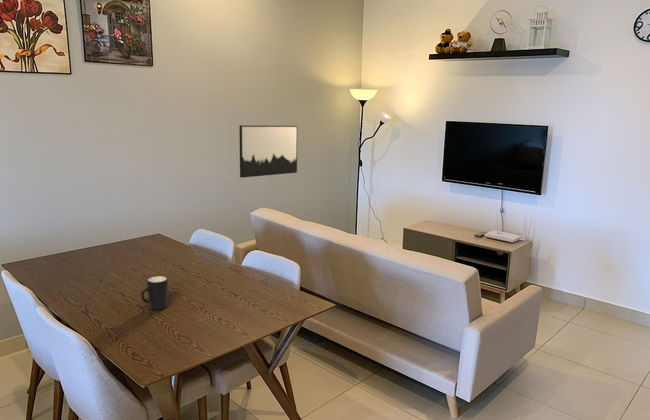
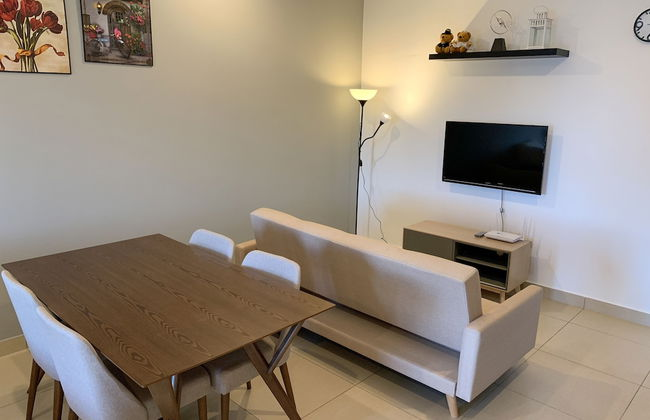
- wall art [238,124,298,179]
- mug [140,275,169,311]
